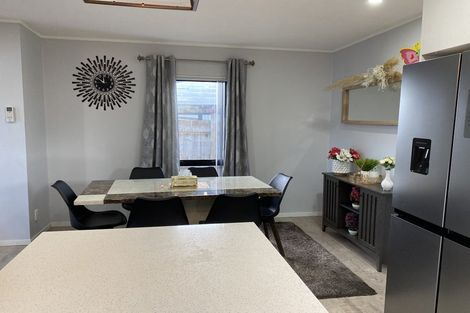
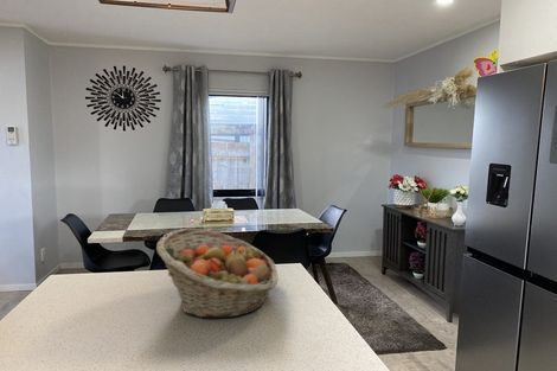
+ fruit basket [155,228,278,319]
